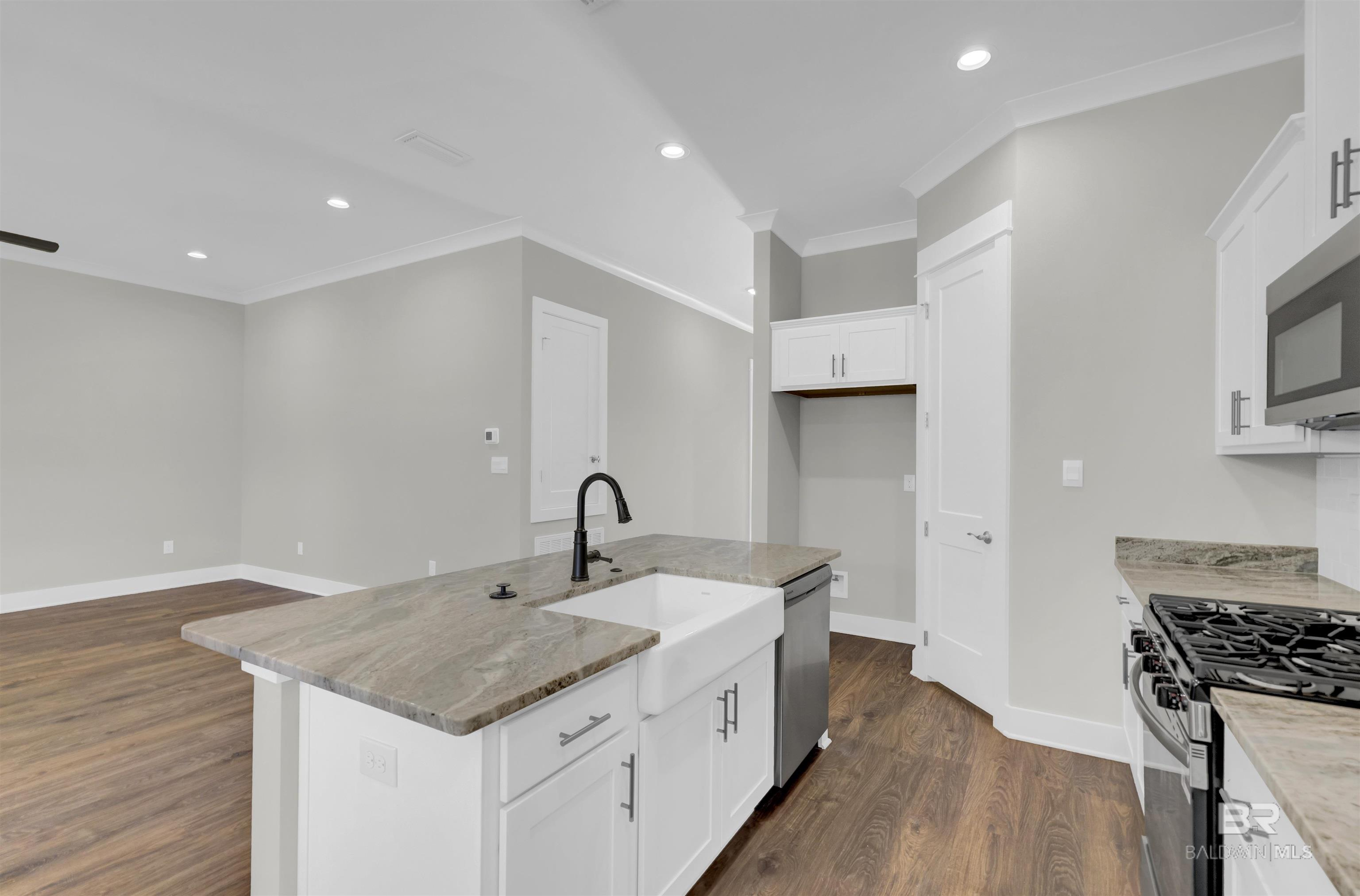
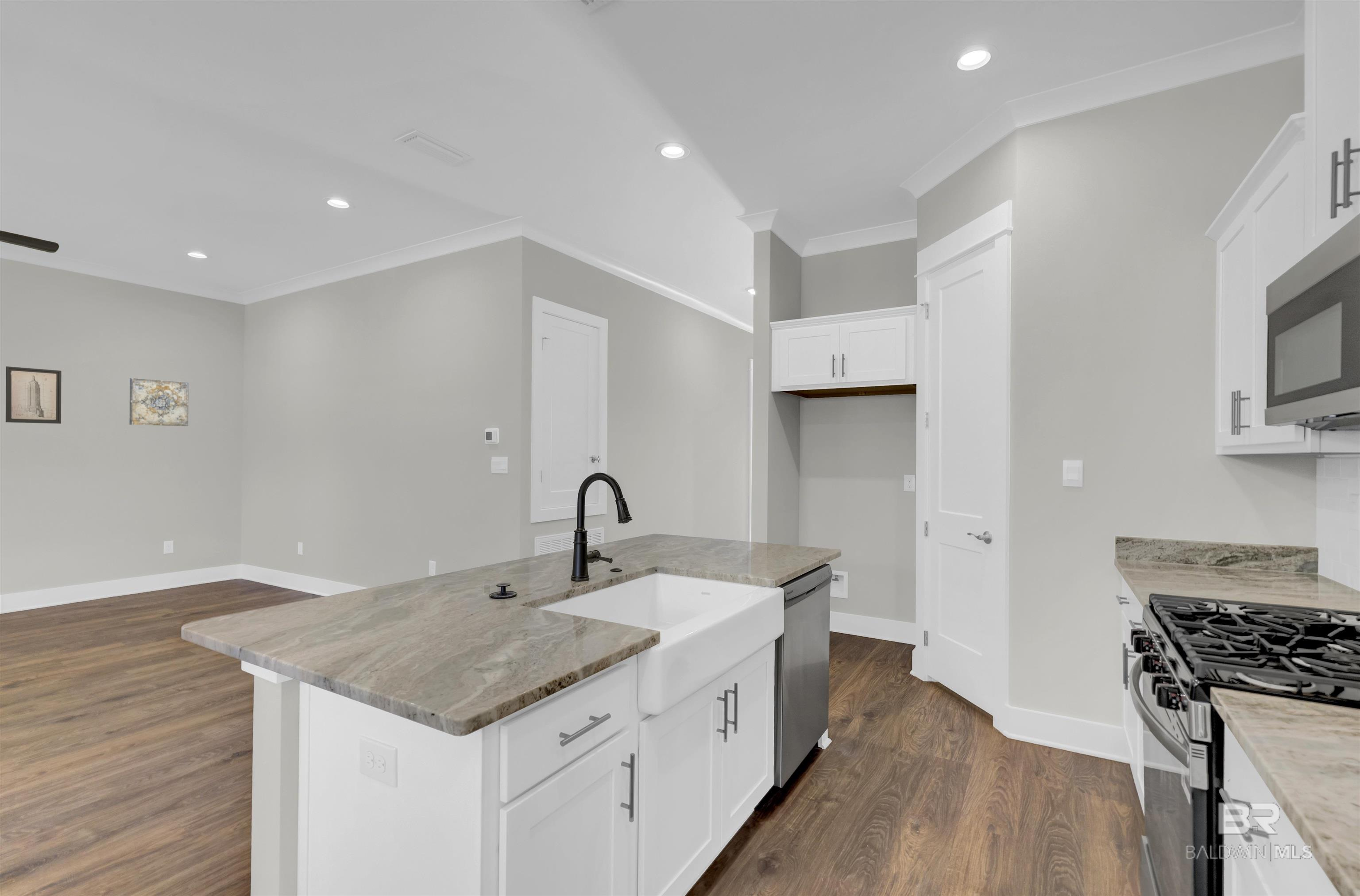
+ wall art [5,366,62,424]
+ wall art [129,377,189,427]
